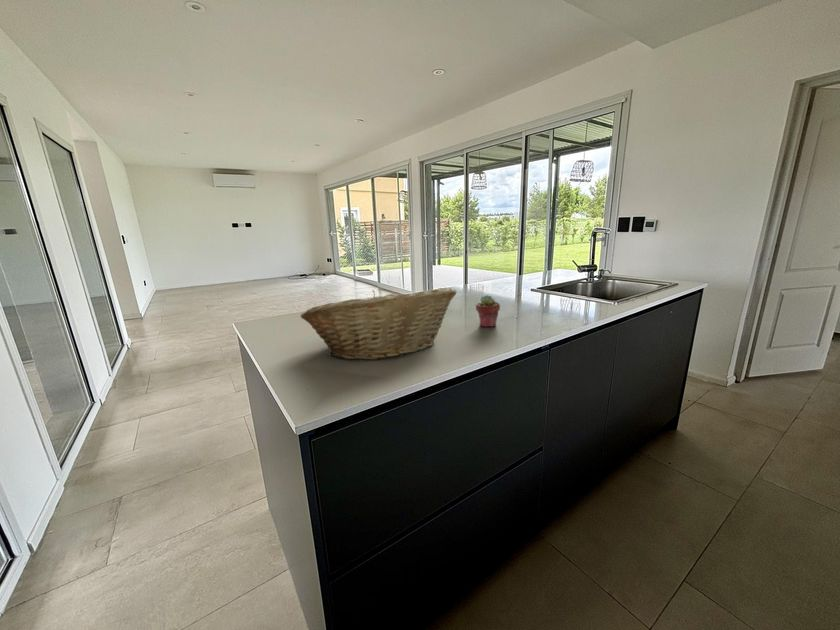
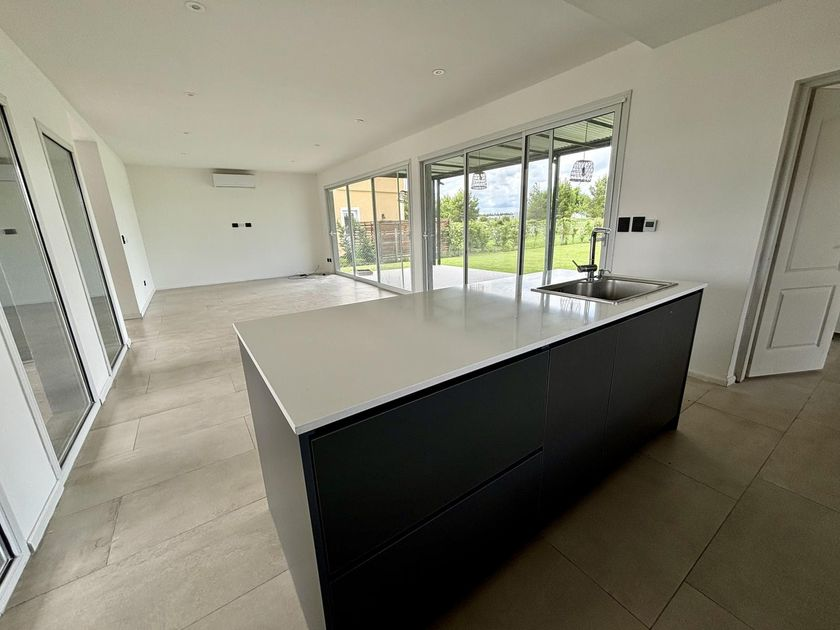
- potted succulent [475,294,501,328]
- fruit basket [300,286,458,361]
